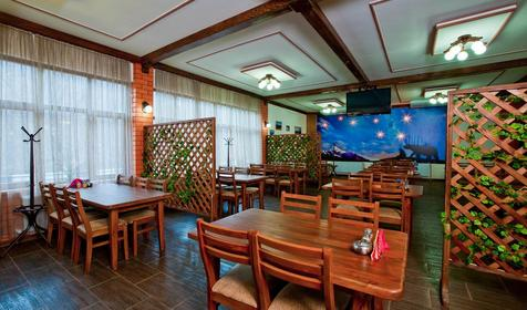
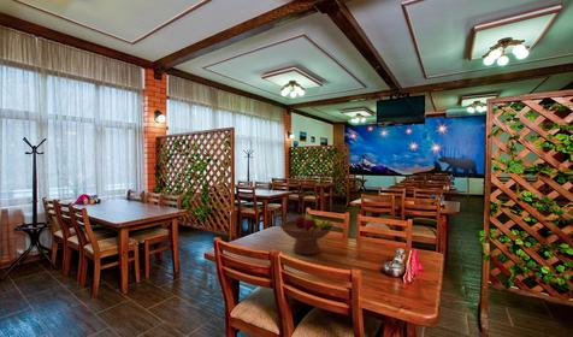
+ fruit bowl [278,211,335,255]
